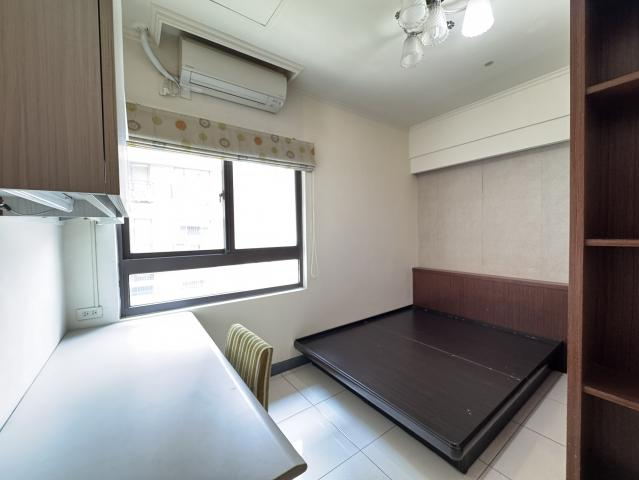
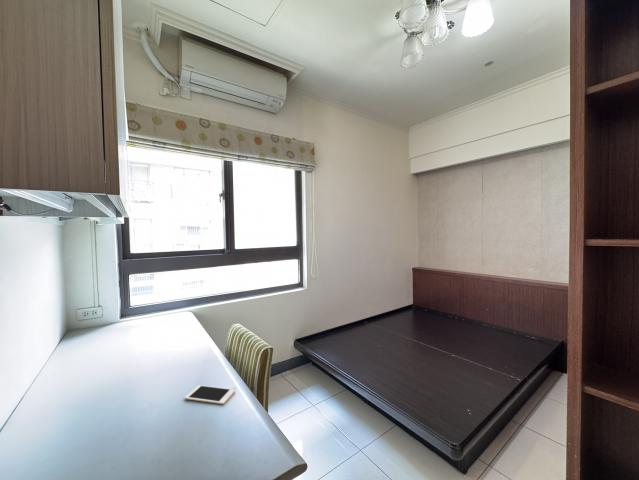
+ cell phone [184,384,236,405]
